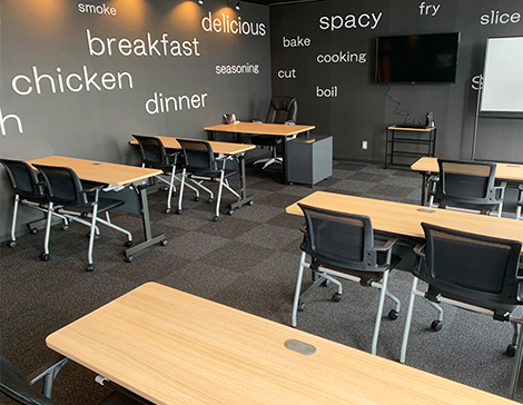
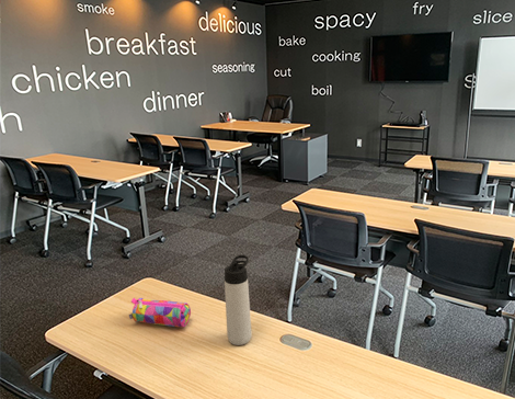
+ pencil case [128,297,192,328]
+ thermos bottle [224,254,253,346]
